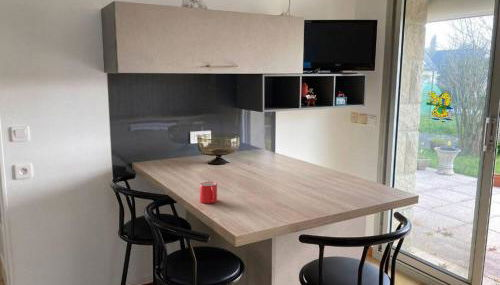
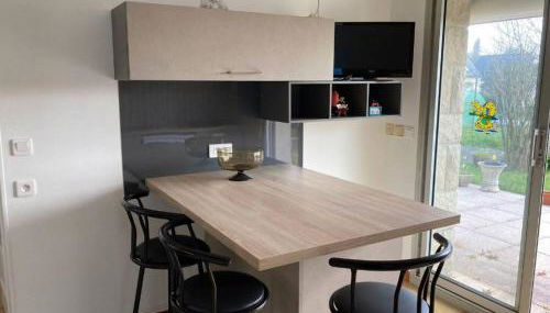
- mug [199,181,218,204]
